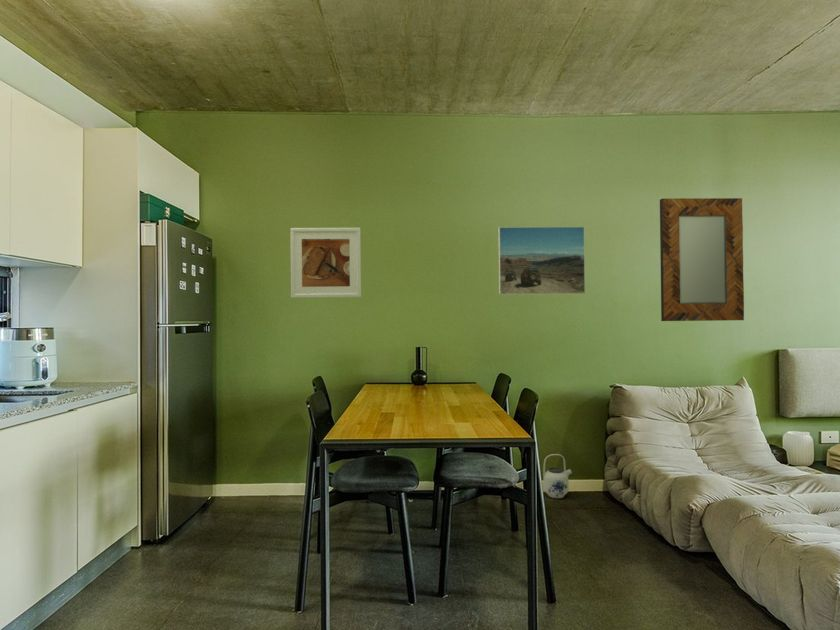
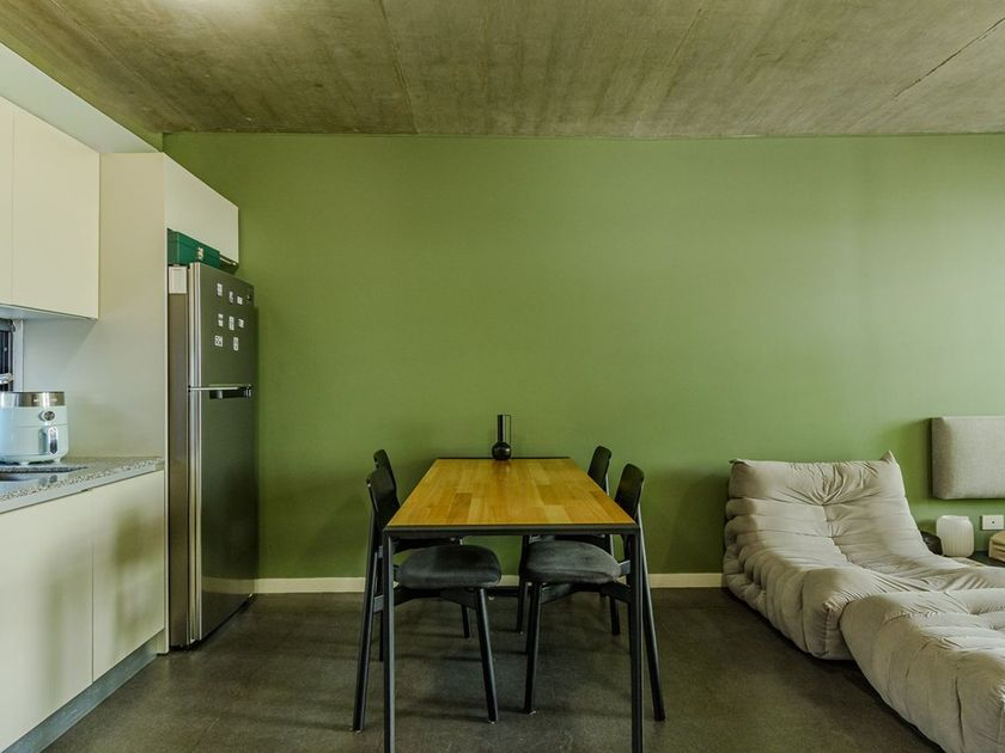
- teapot [542,453,573,499]
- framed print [290,227,362,299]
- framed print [497,226,586,296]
- home mirror [659,197,745,322]
